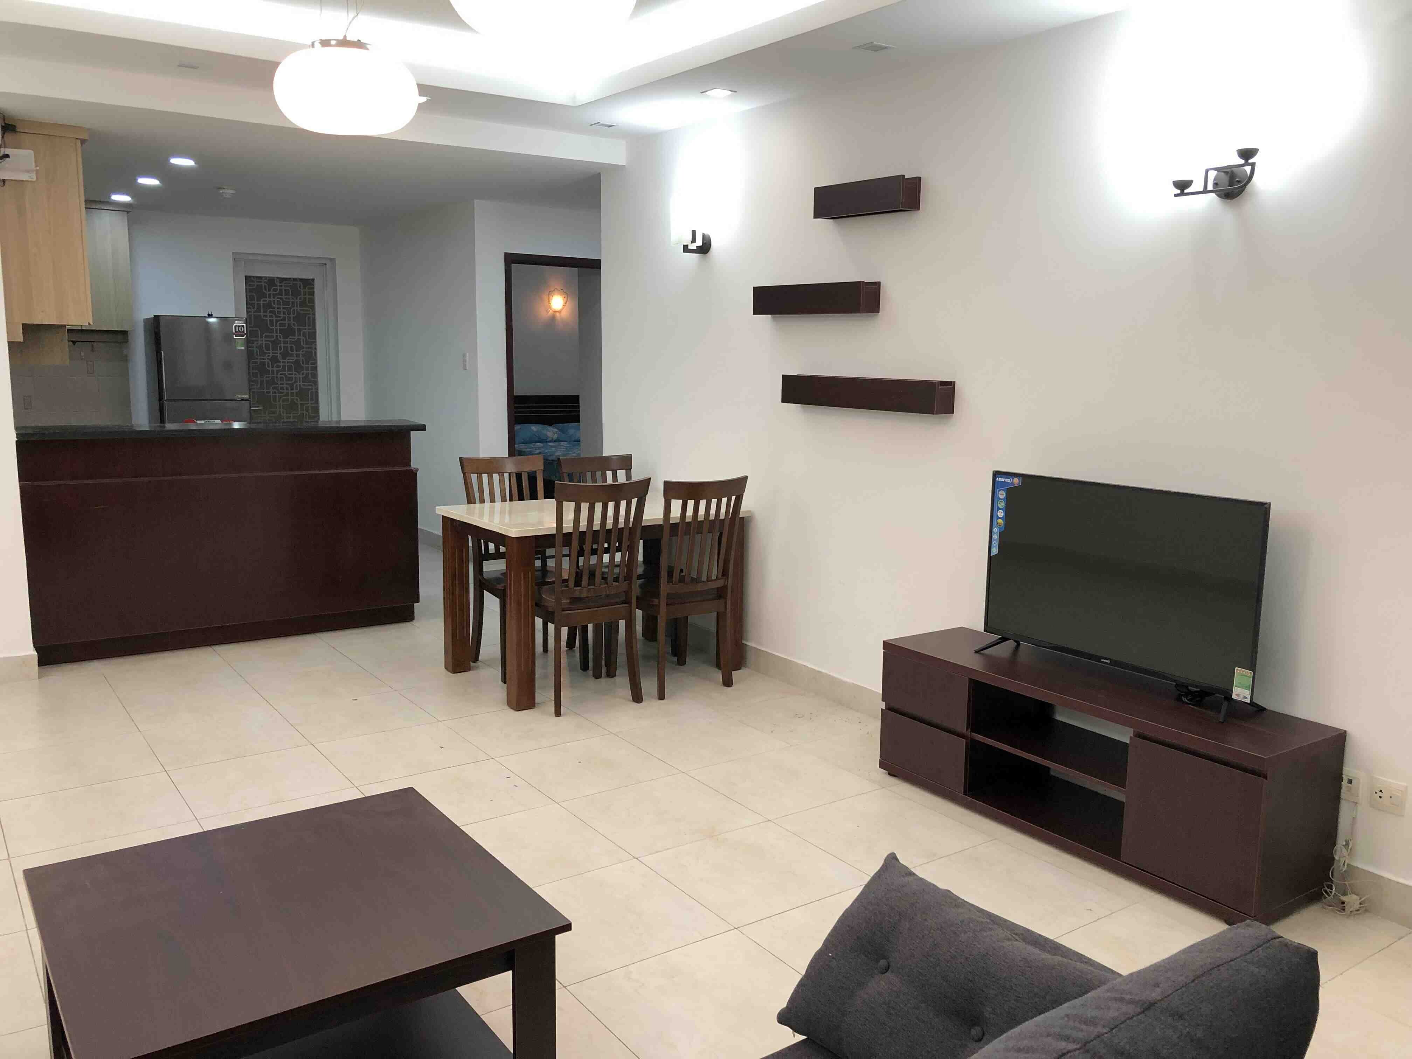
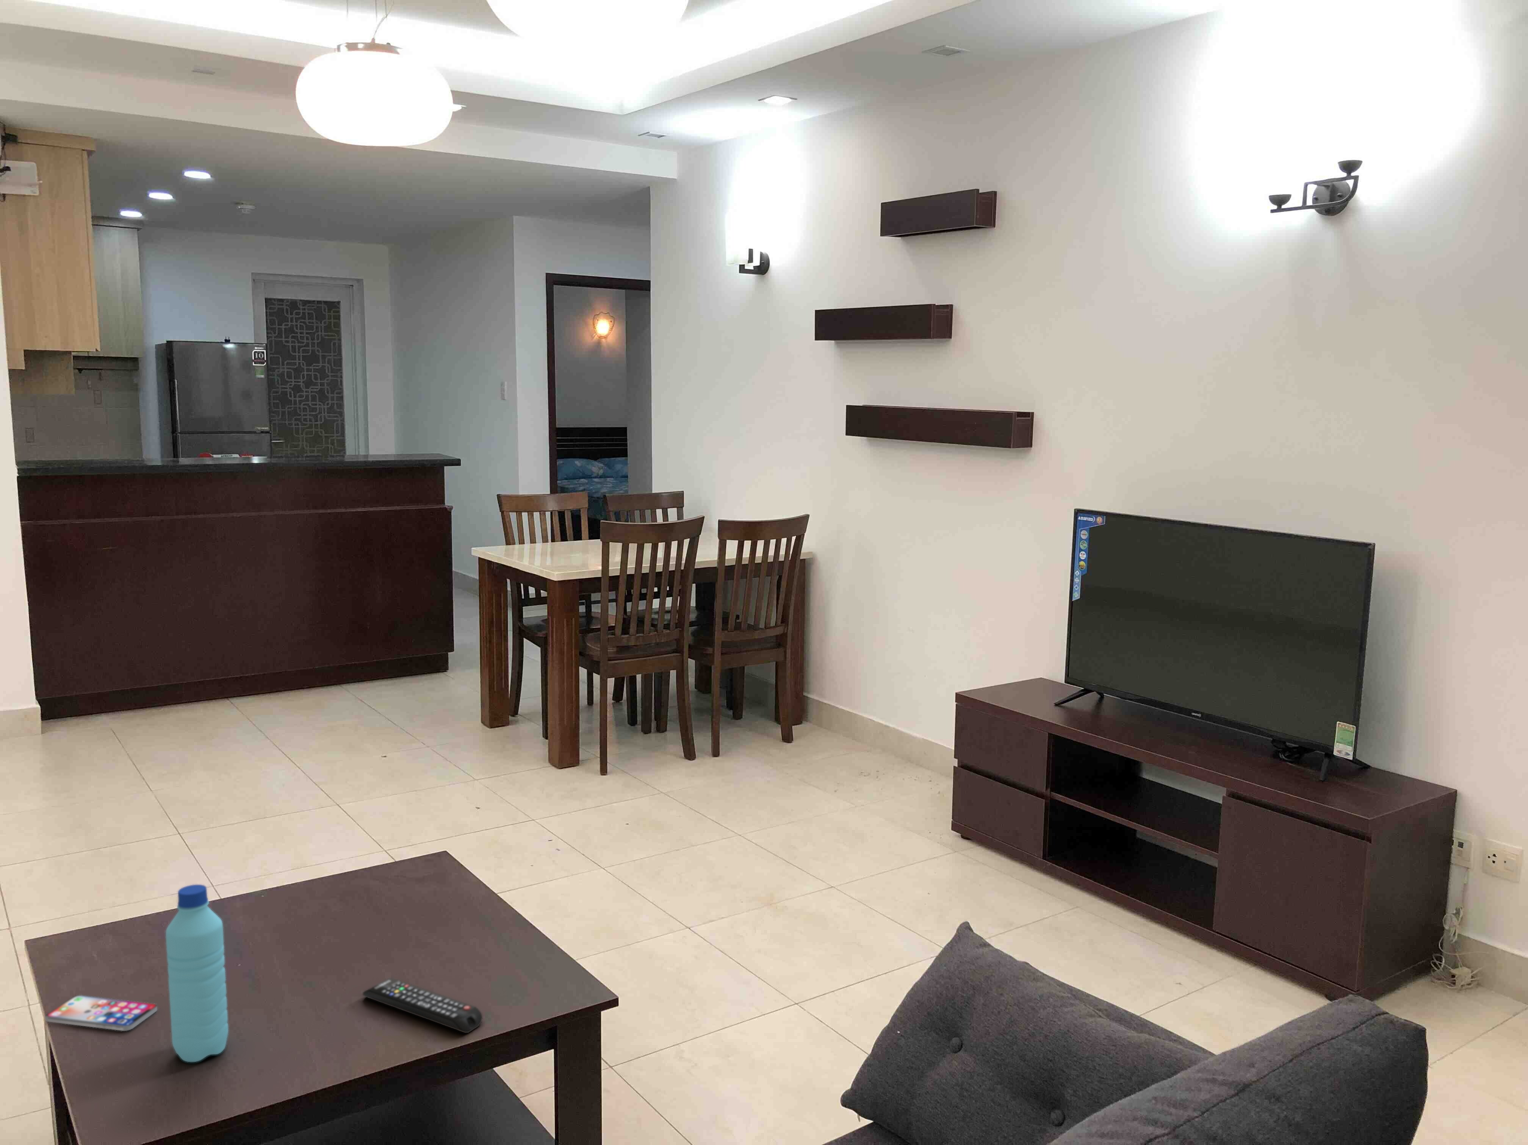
+ remote control [362,978,482,1033]
+ water bottle [165,884,229,1062]
+ smartphone [45,995,158,1032]
